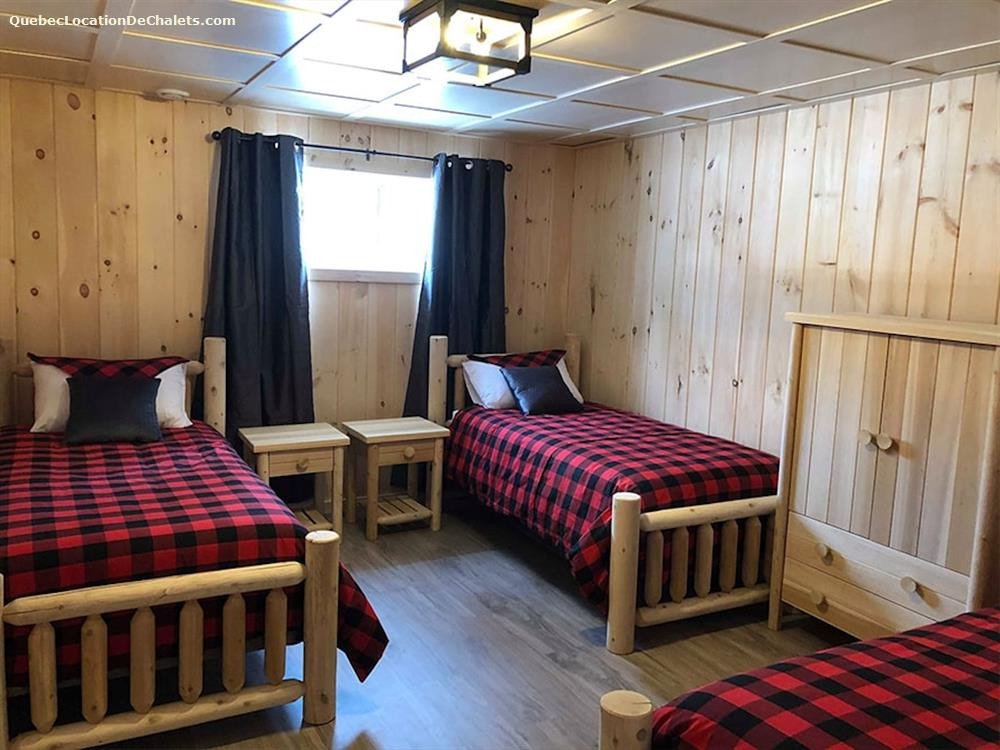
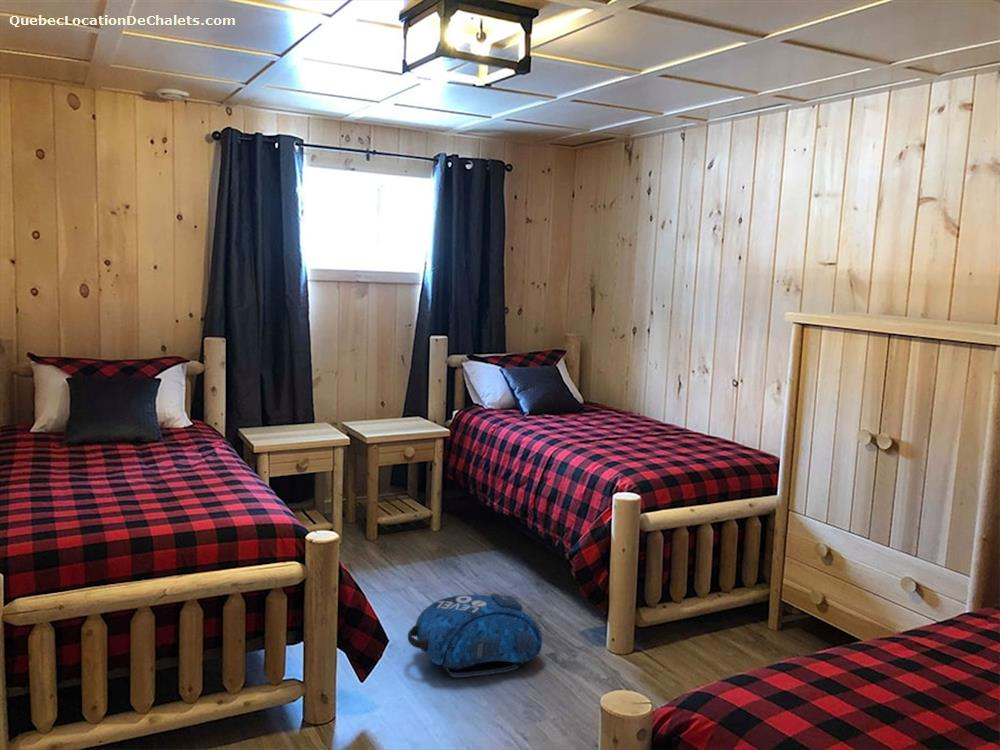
+ backpack [407,593,543,678]
